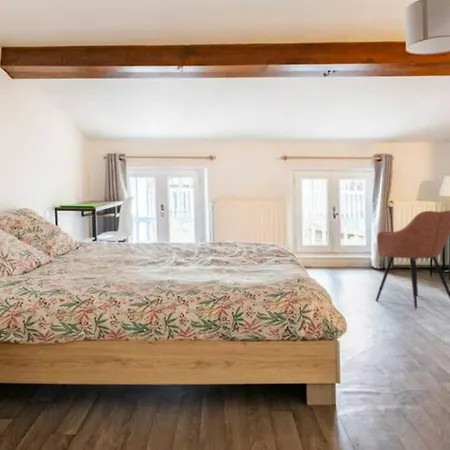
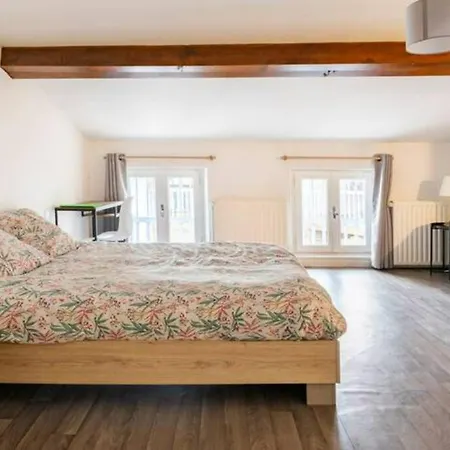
- armchair [375,210,450,310]
